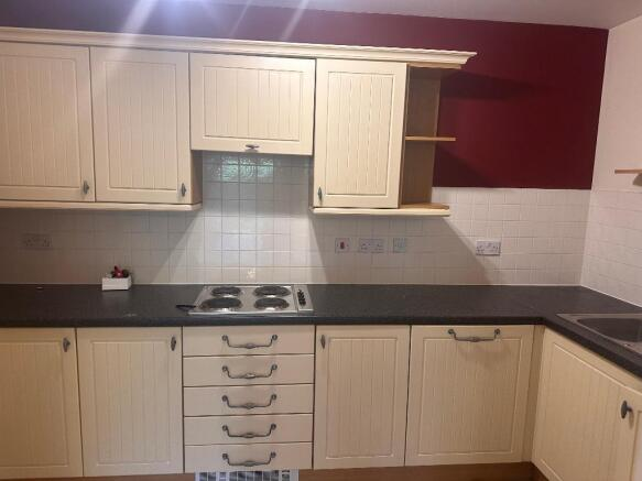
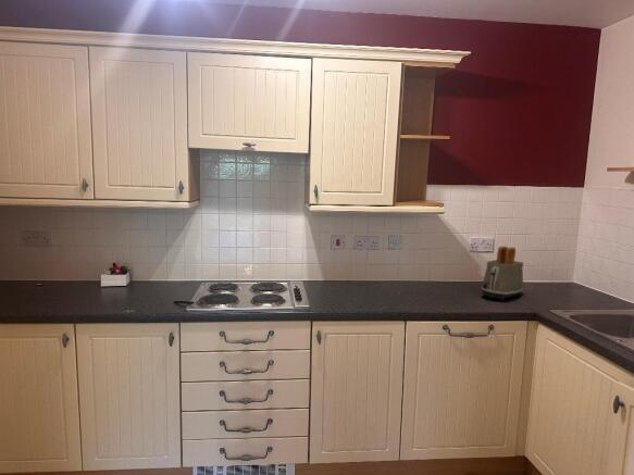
+ toaster [480,246,524,302]
